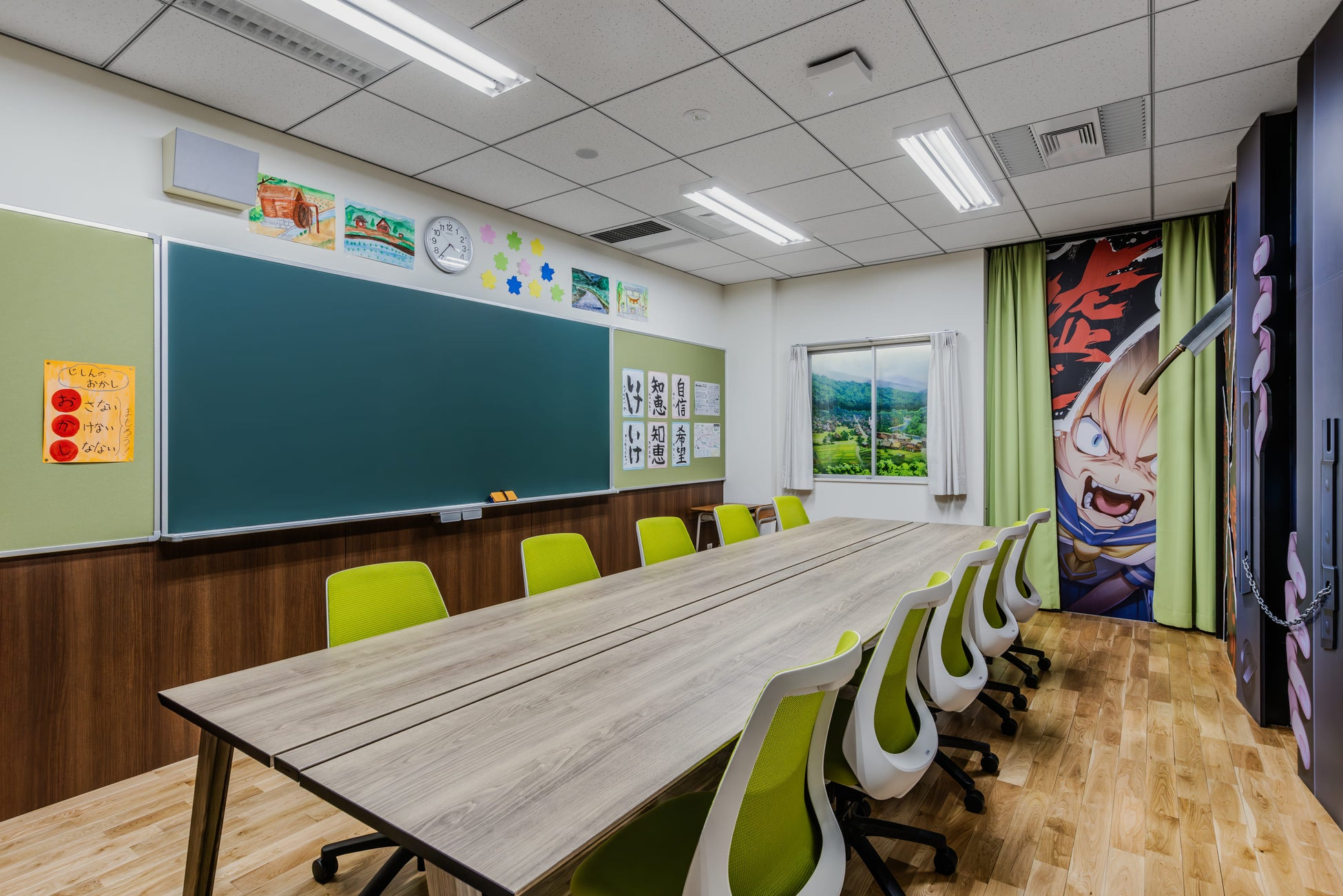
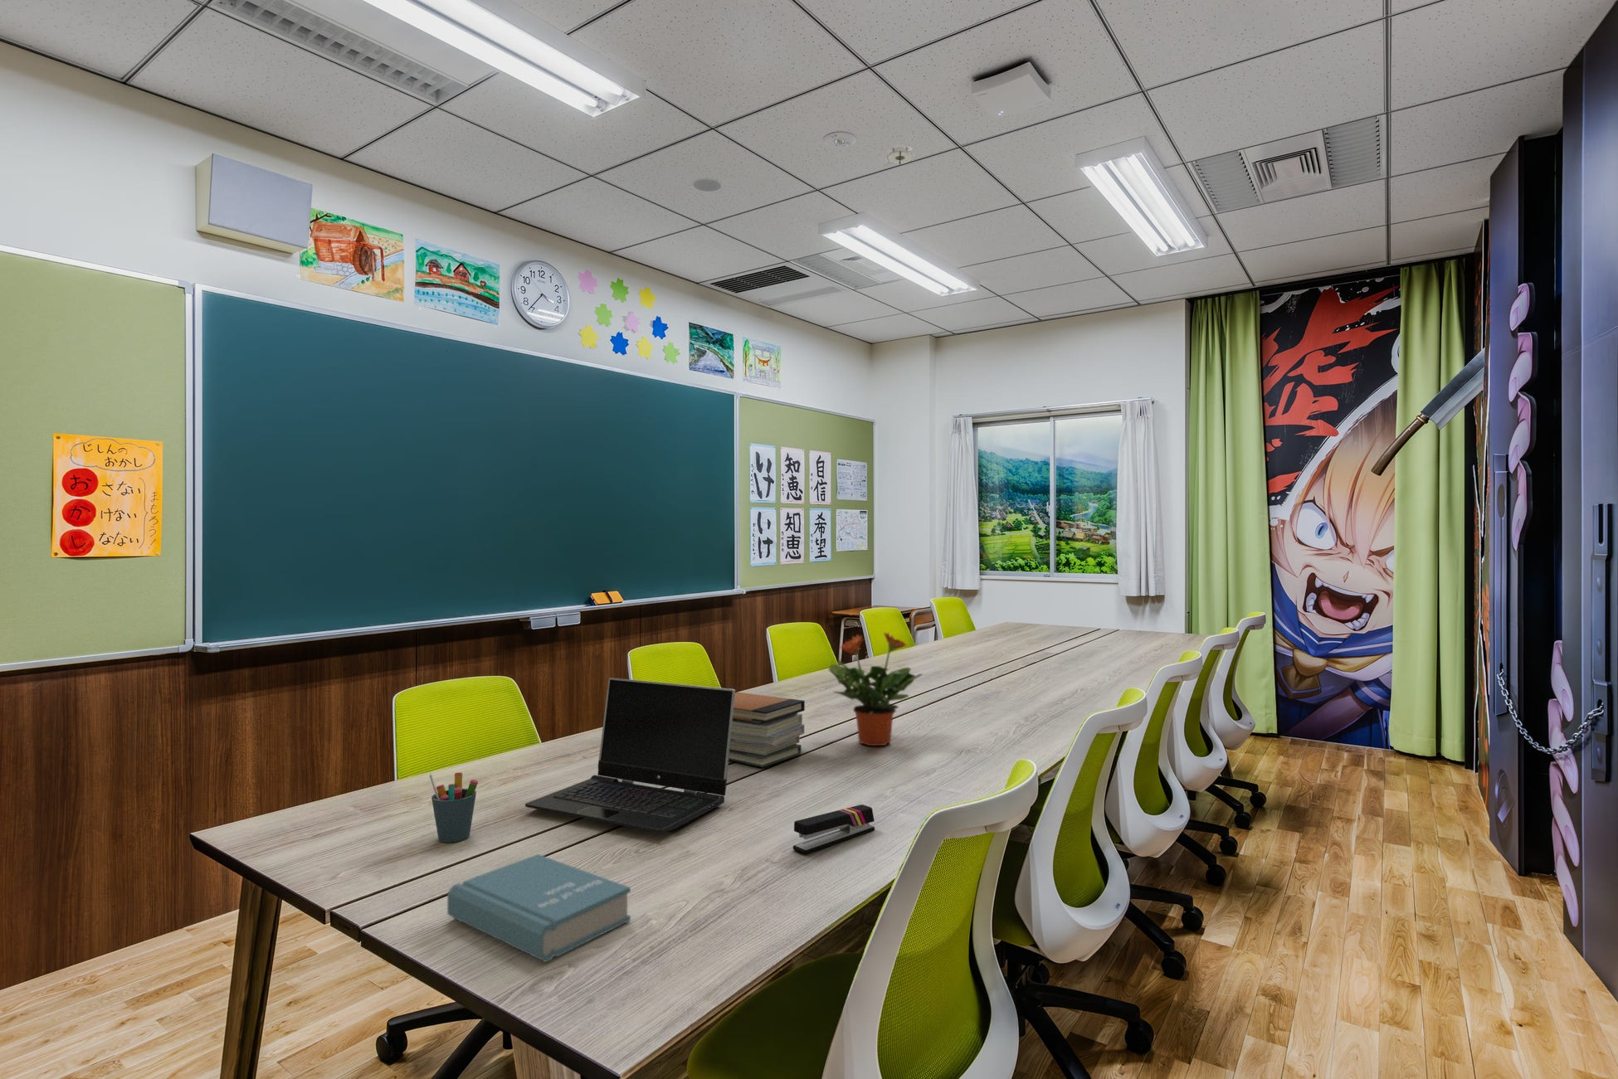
+ book stack [729,691,806,768]
+ book [447,854,631,963]
+ stapler [793,803,876,854]
+ potted plant [828,631,924,747]
+ pen holder [429,772,478,843]
+ laptop computer [524,677,736,833]
+ smoke detector [883,145,916,166]
